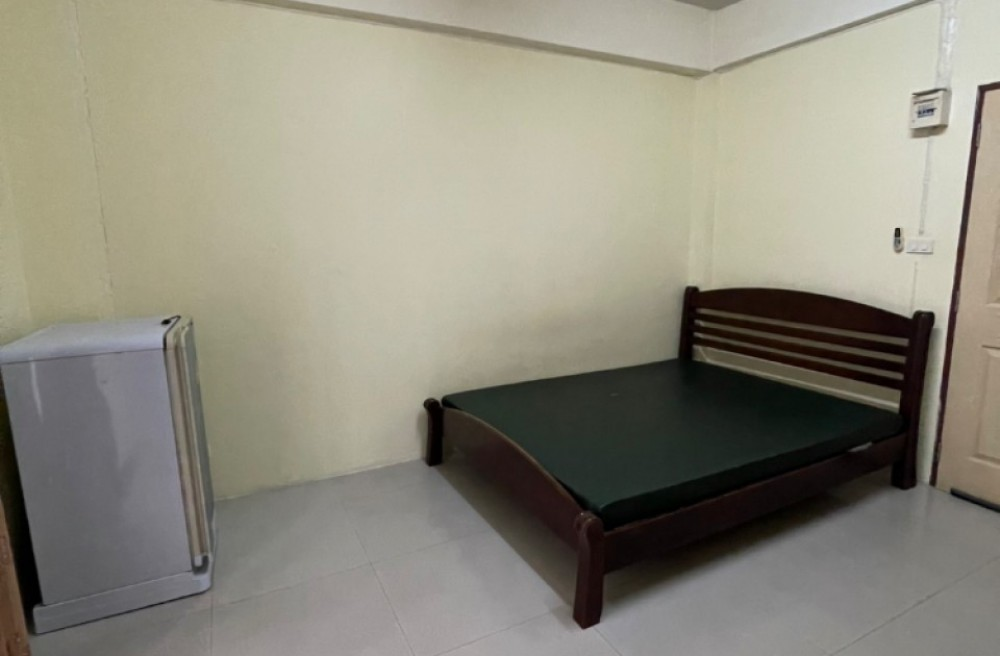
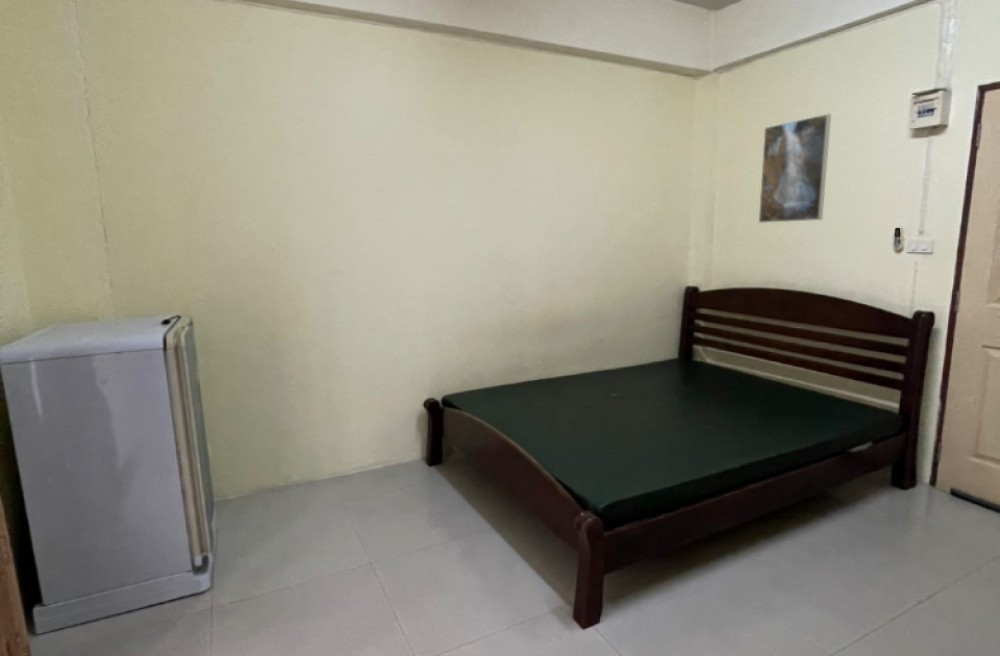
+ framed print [758,113,832,224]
